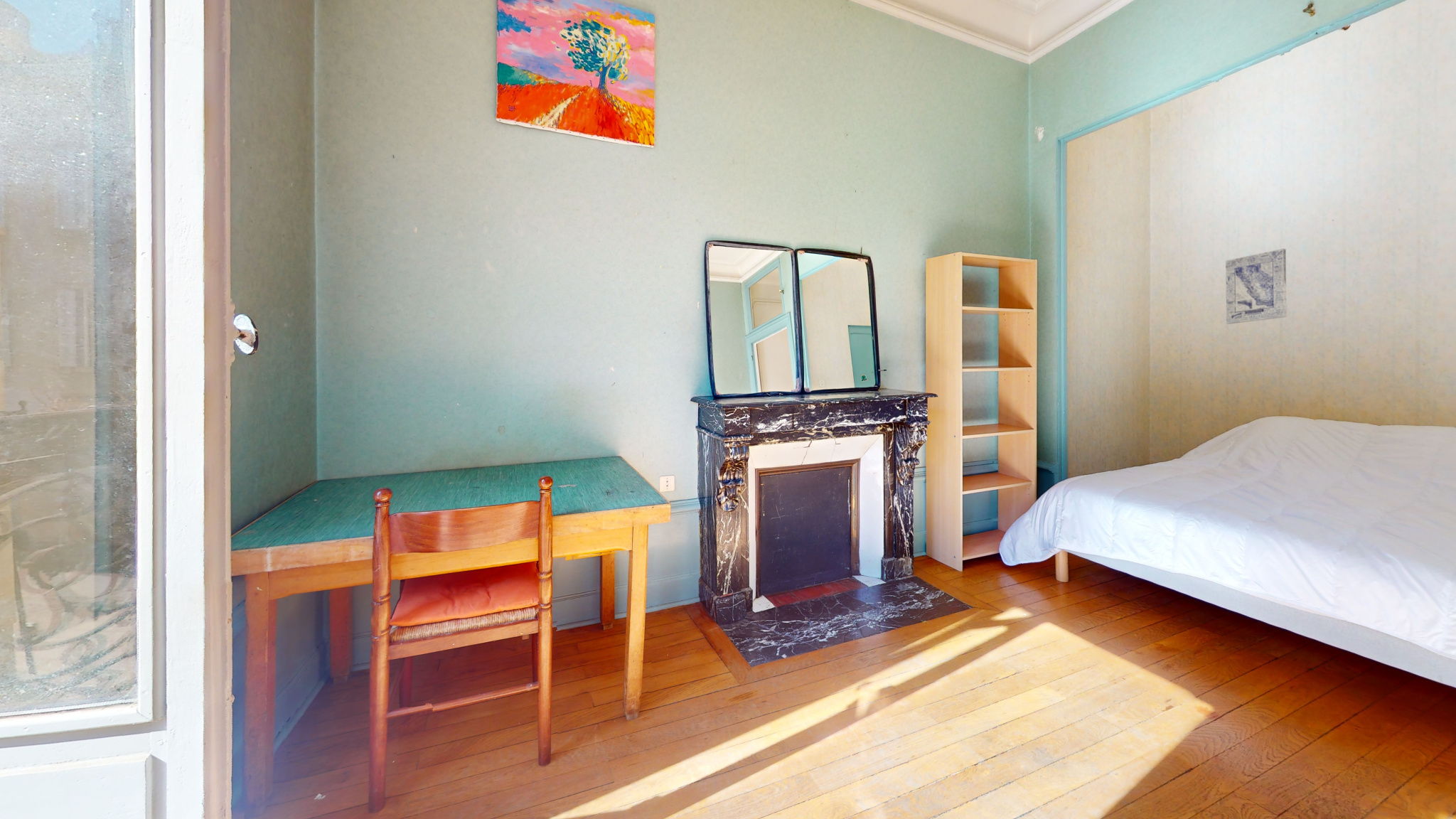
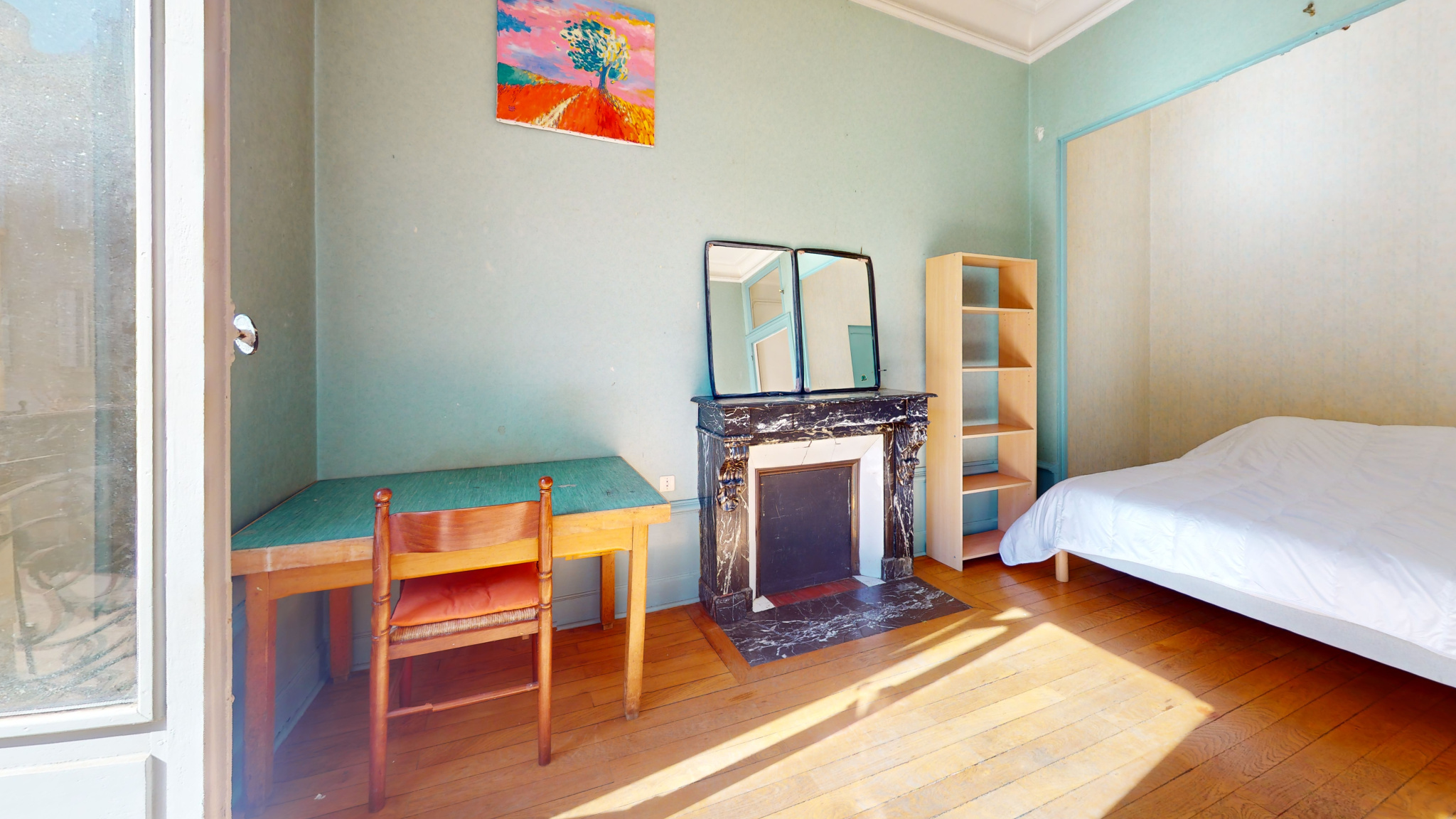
- wall art [1225,248,1288,325]
